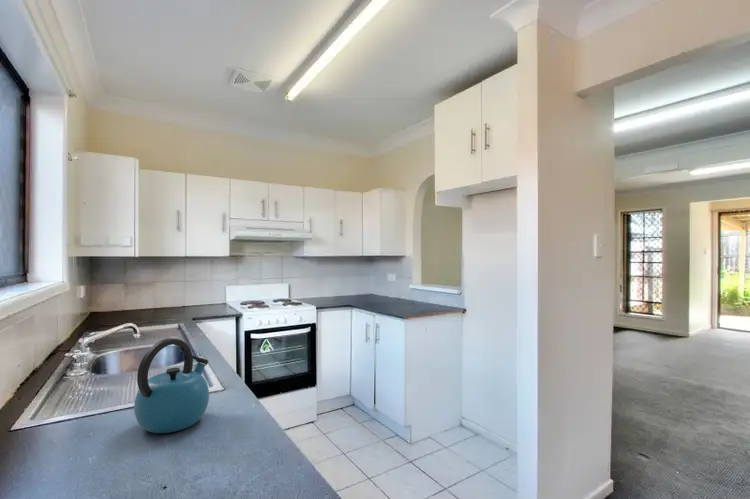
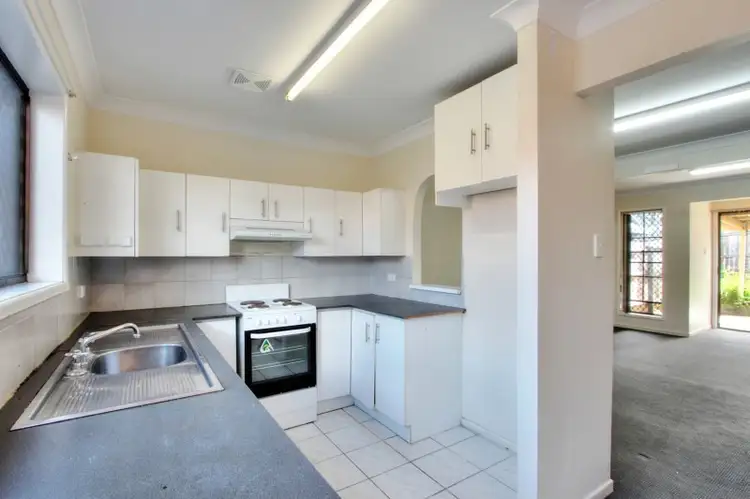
- kettle [133,337,210,434]
